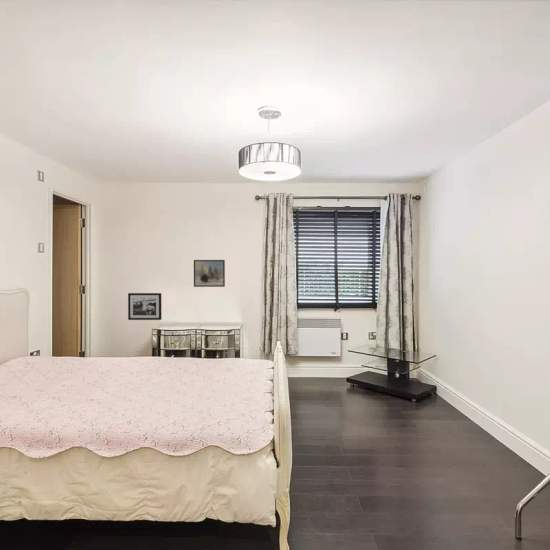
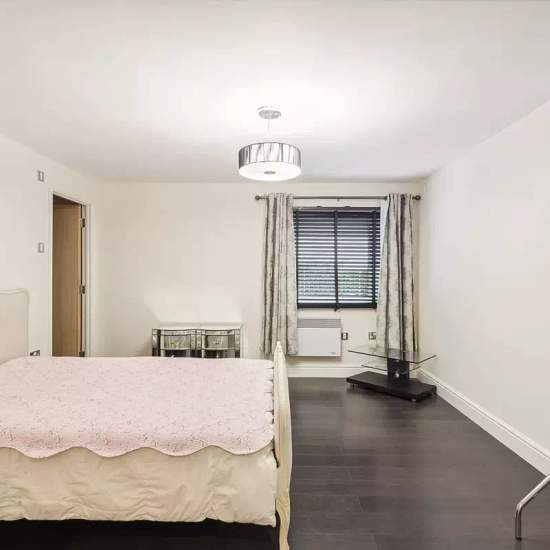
- picture frame [127,292,162,321]
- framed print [193,259,226,288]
